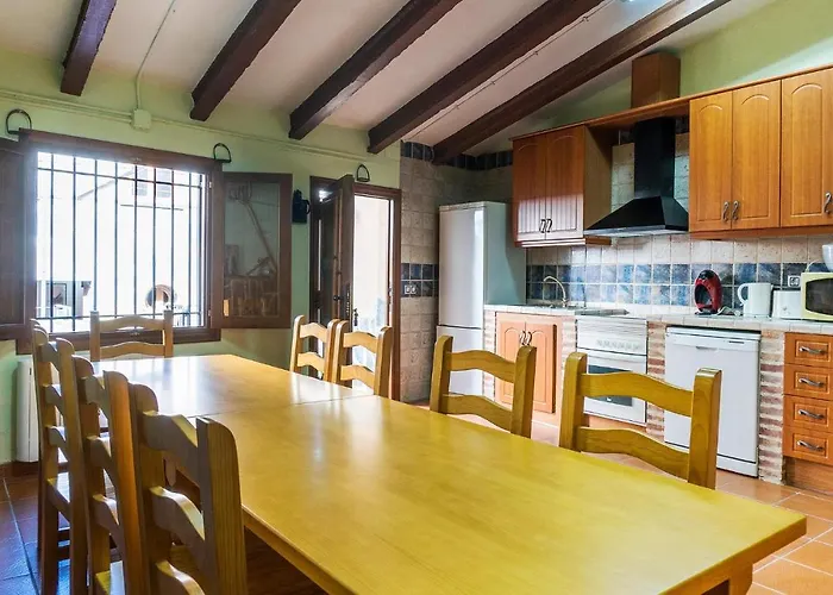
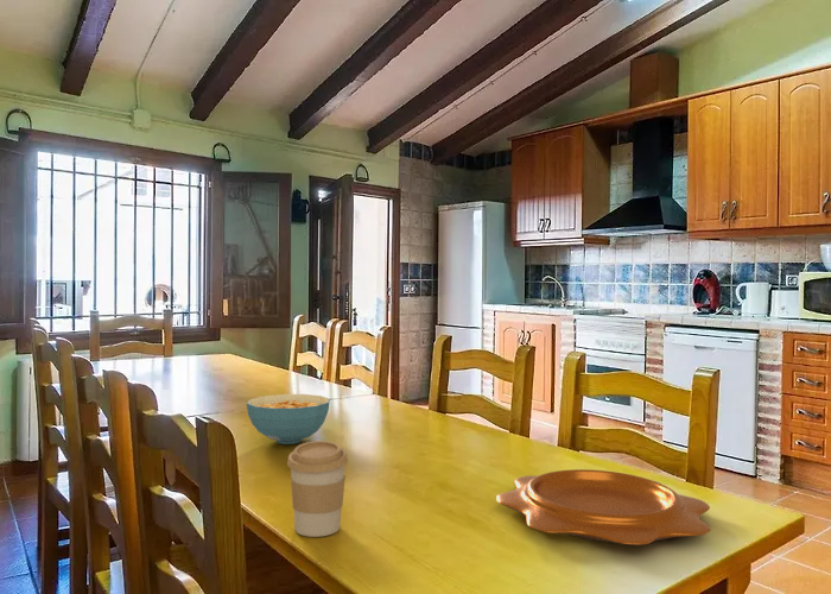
+ coffee cup [286,440,349,538]
+ decorative bowl [495,468,712,546]
+ cereal bowl [246,393,331,446]
